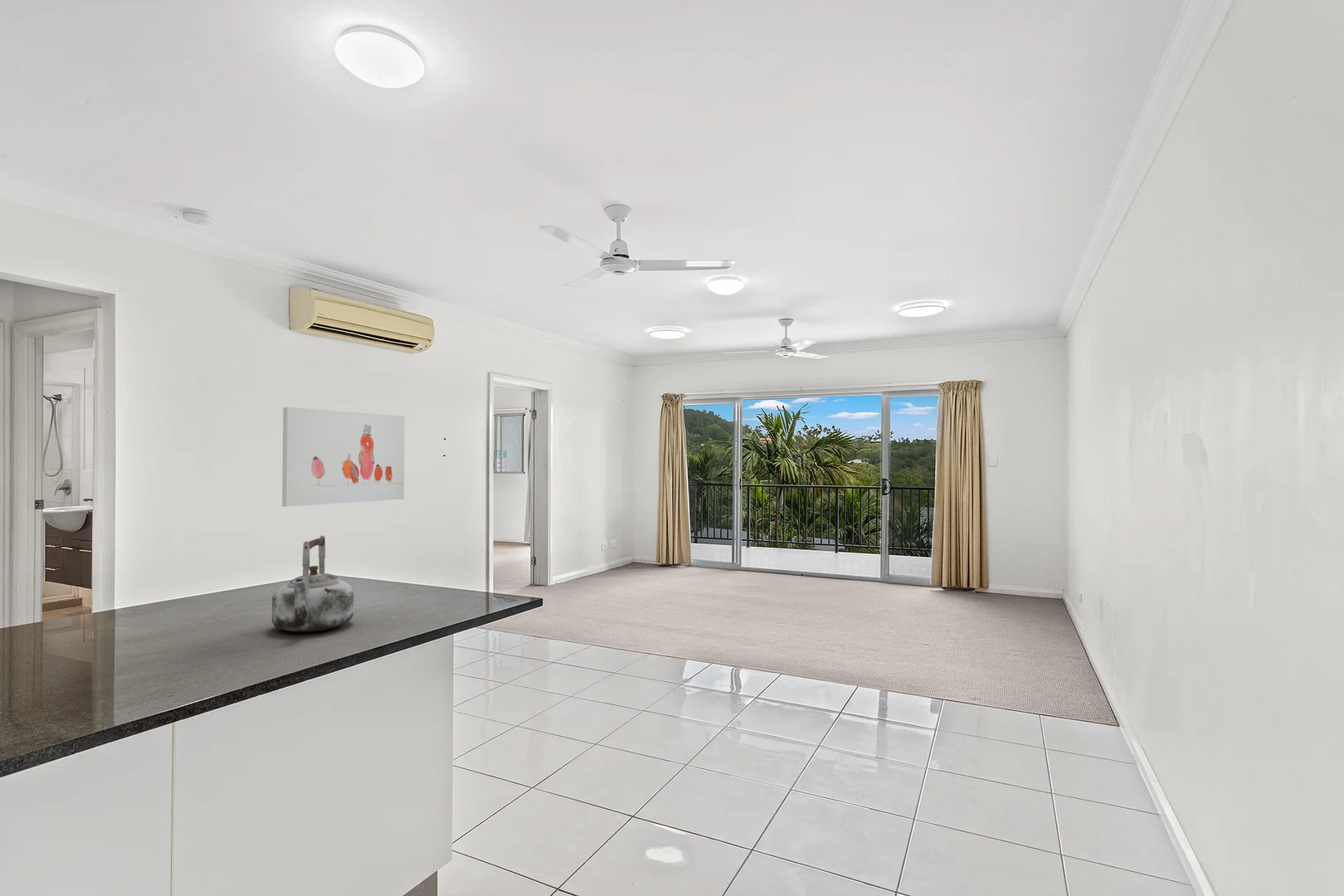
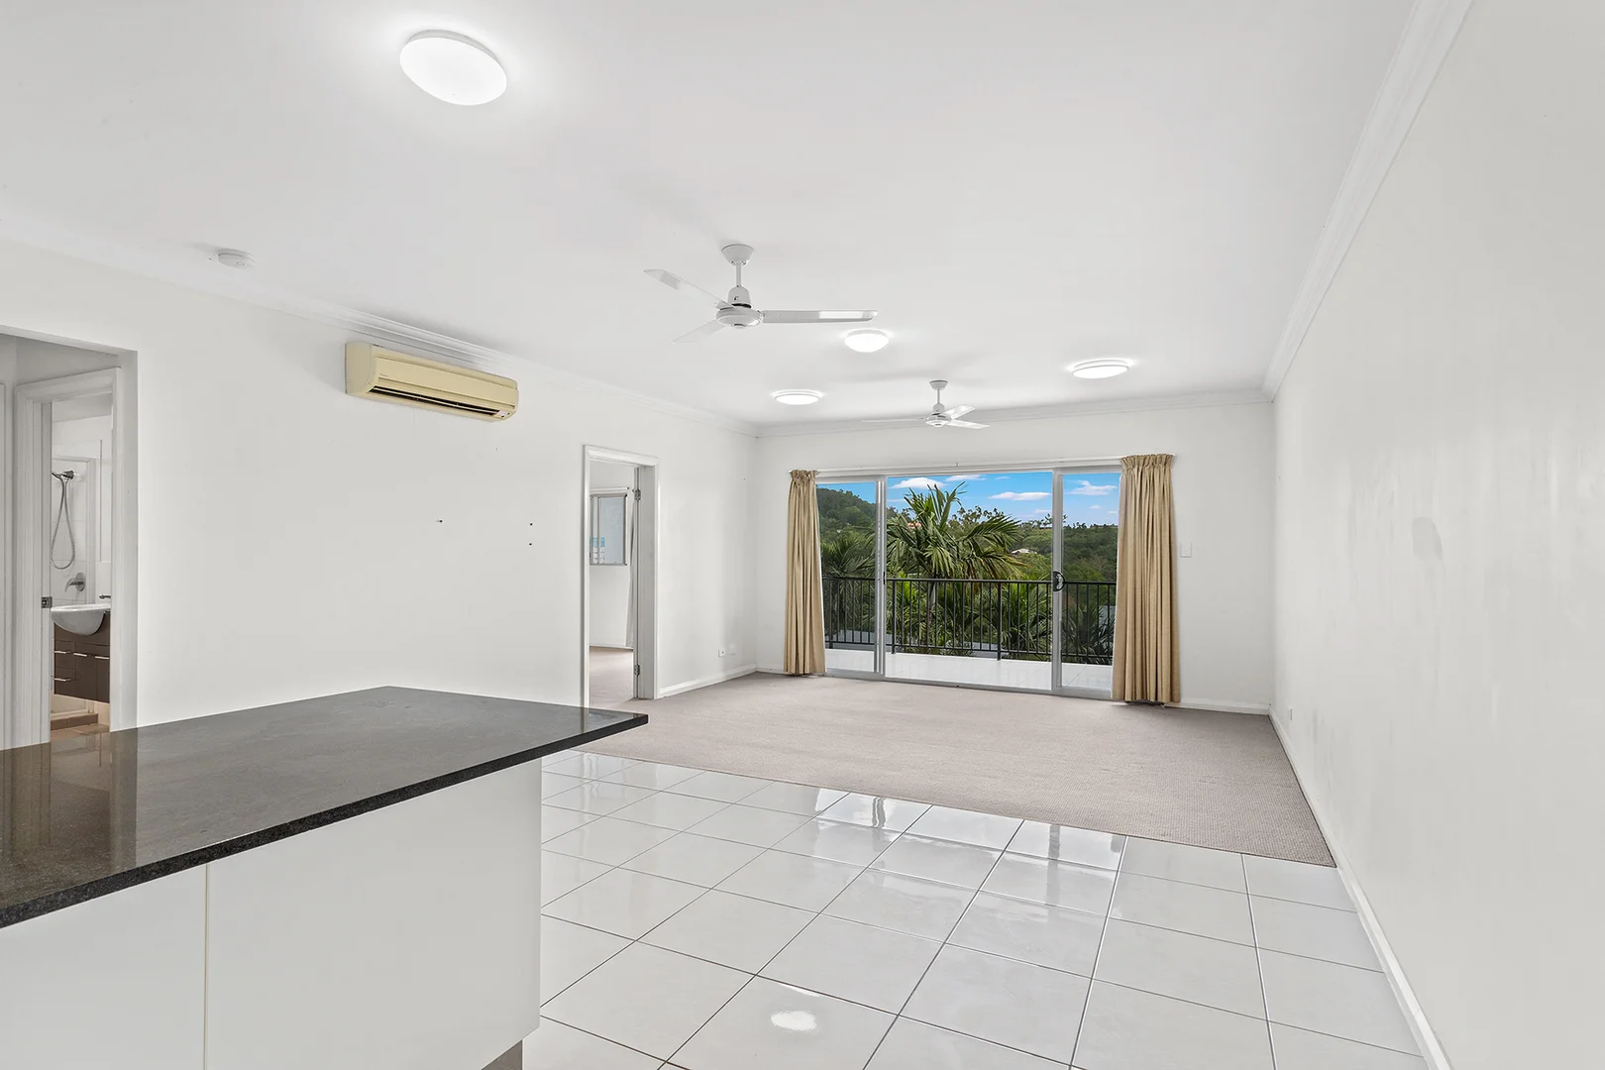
- kettle [271,535,354,633]
- wall art [281,407,406,508]
